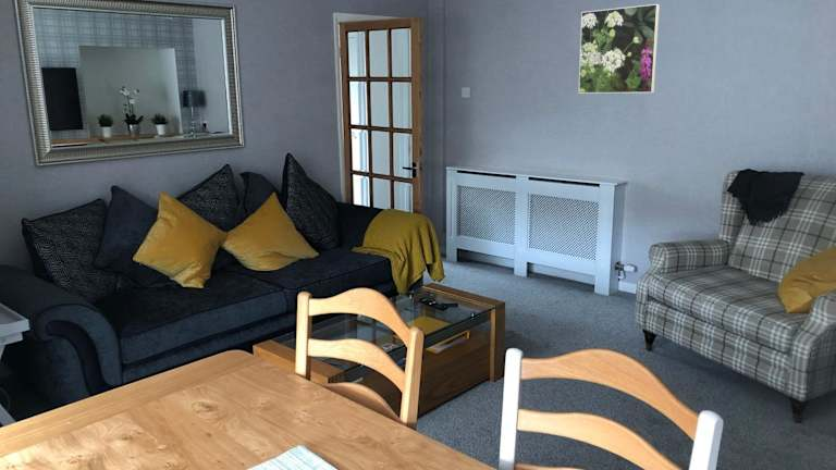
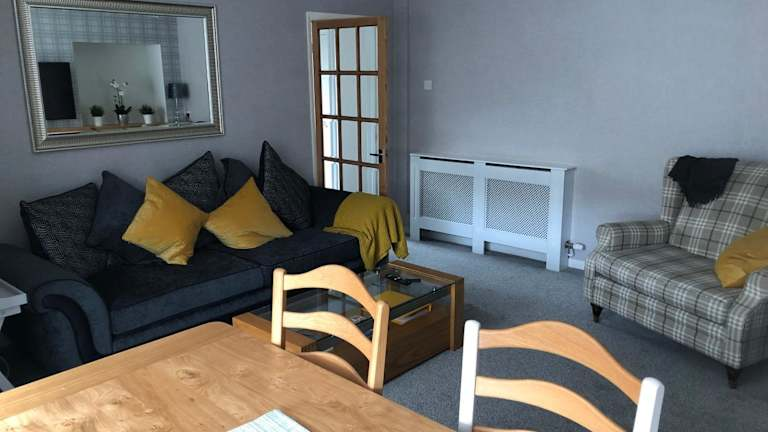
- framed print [578,3,661,95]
